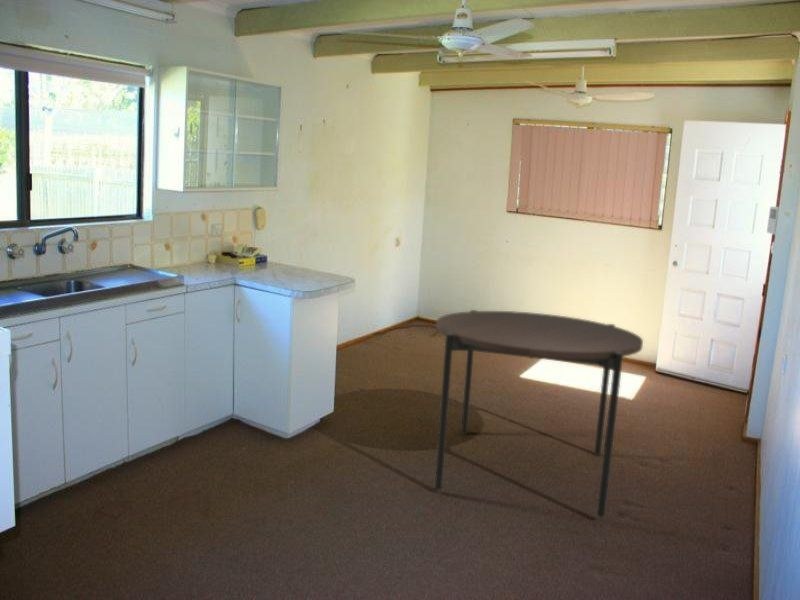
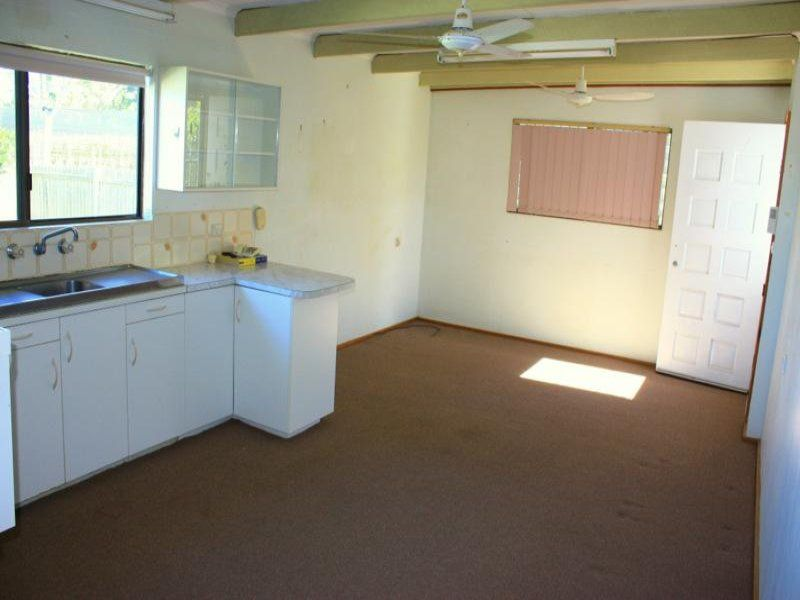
- dining table [433,309,644,518]
